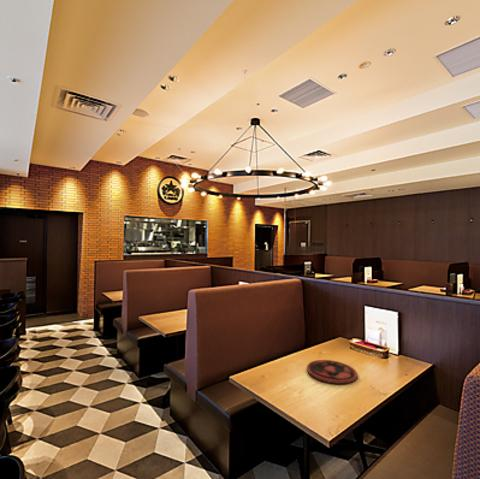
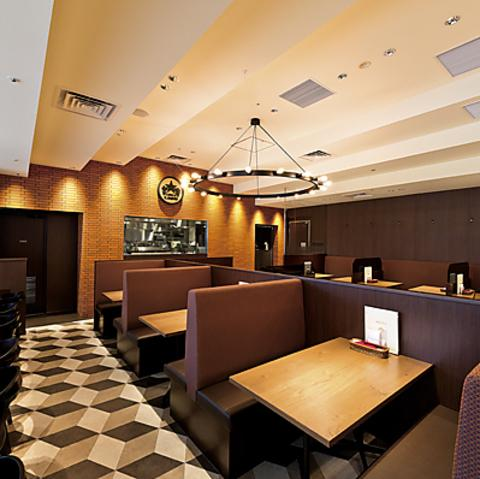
- plate [306,359,359,385]
